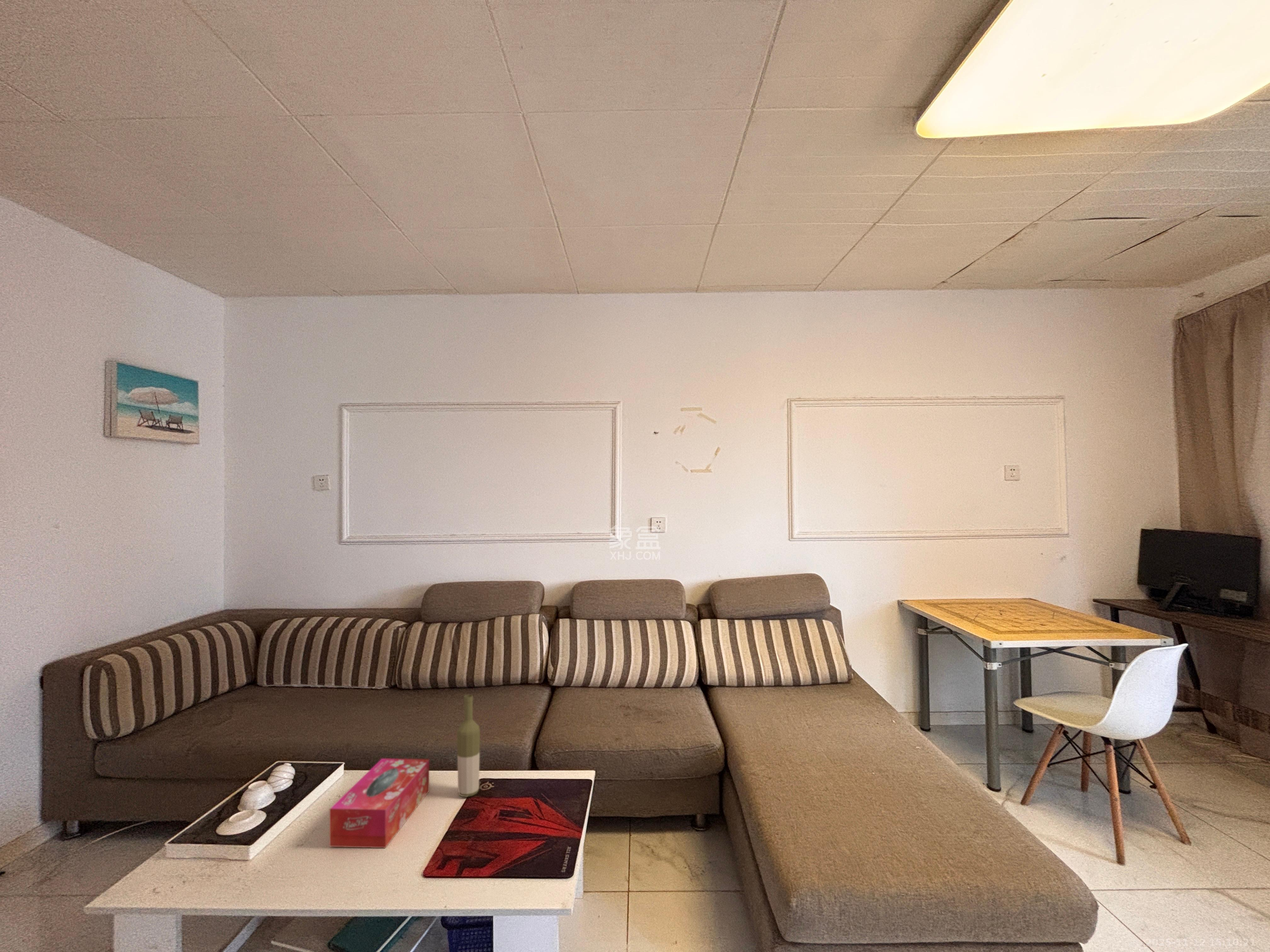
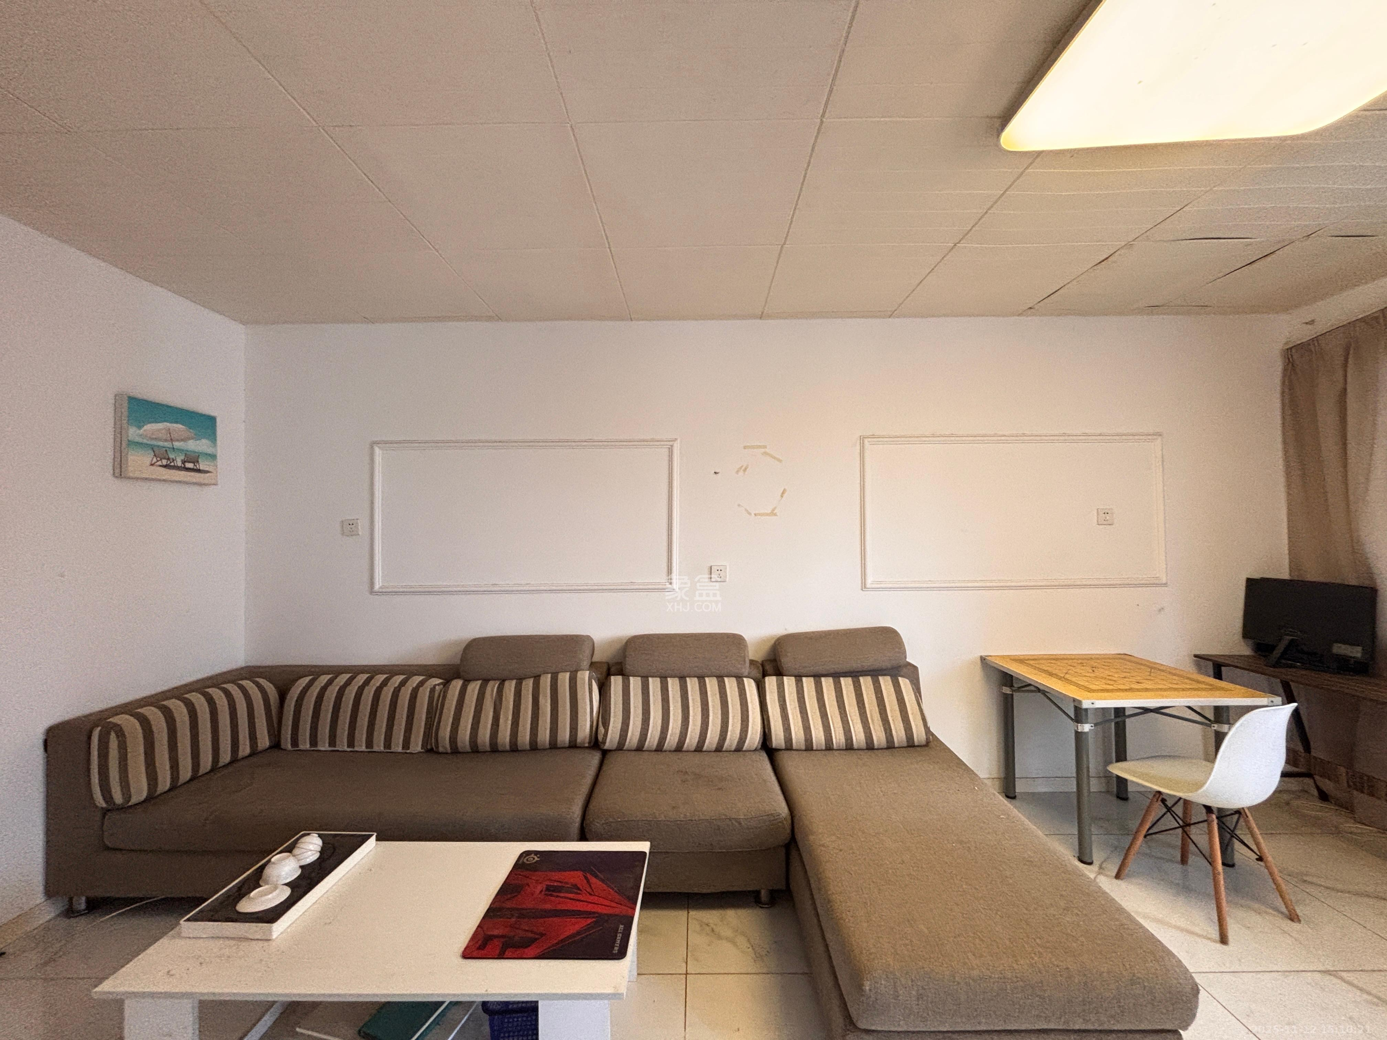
- bottle [457,694,480,797]
- tissue box [329,758,430,848]
